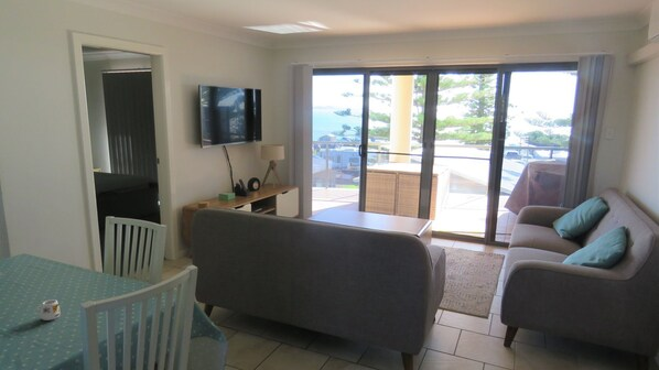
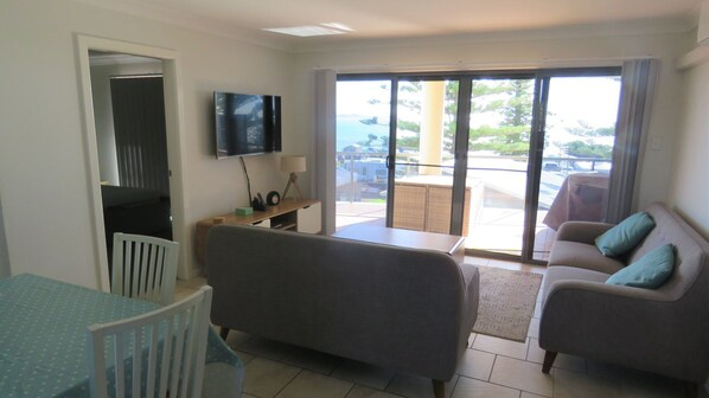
- mug [33,298,62,322]
